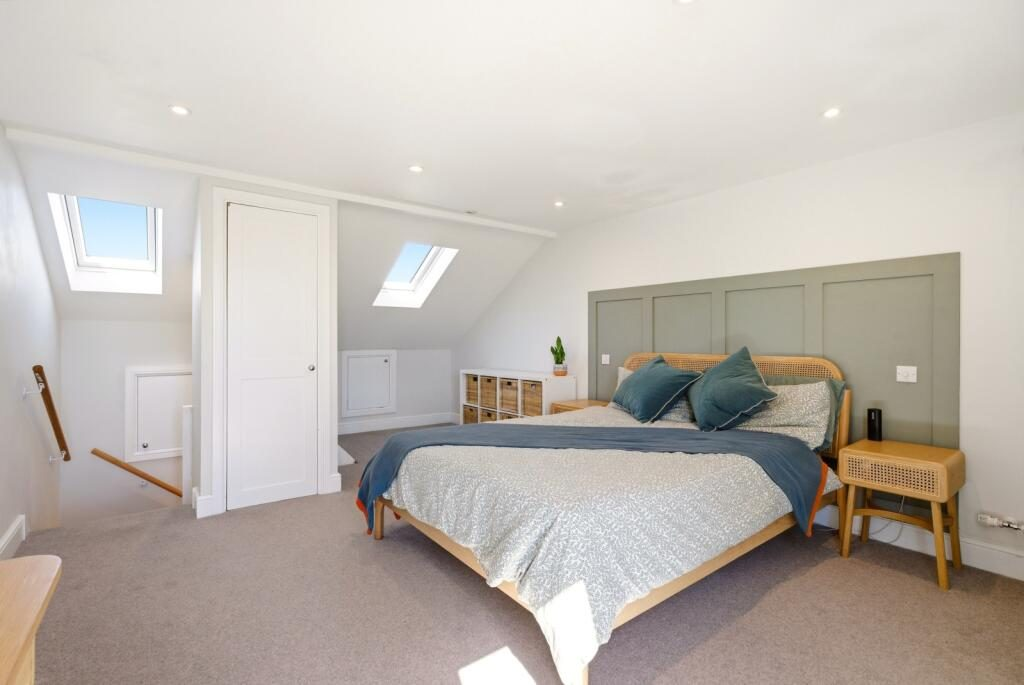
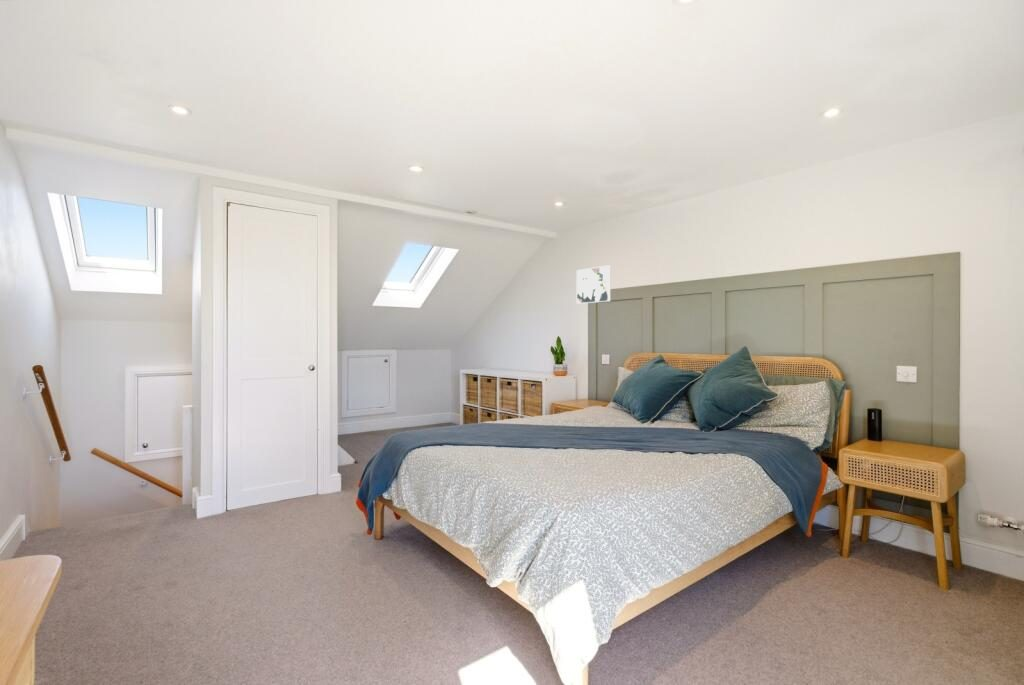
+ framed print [576,264,612,305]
